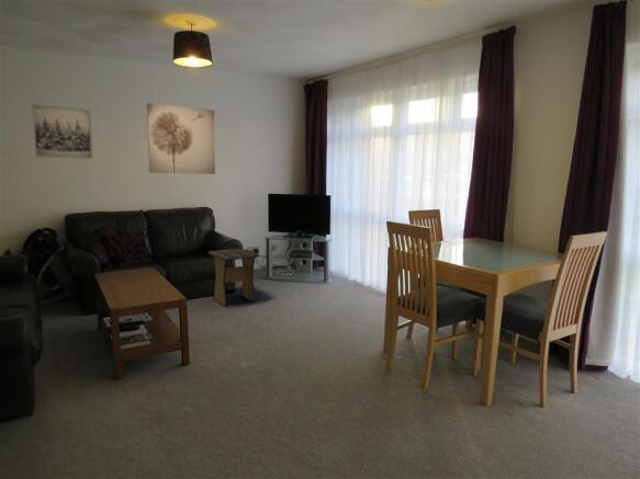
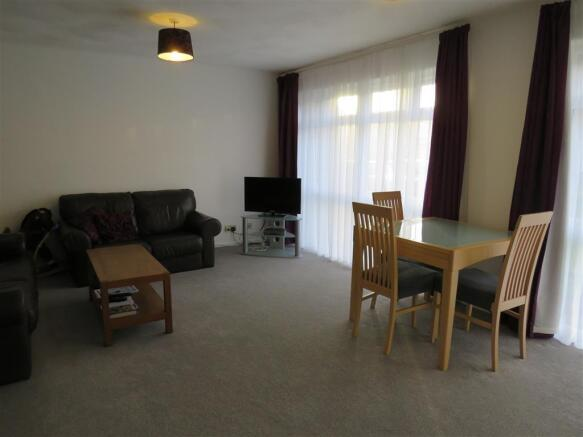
- wall art [31,103,93,160]
- wall art [146,102,216,175]
- stool [207,248,260,308]
